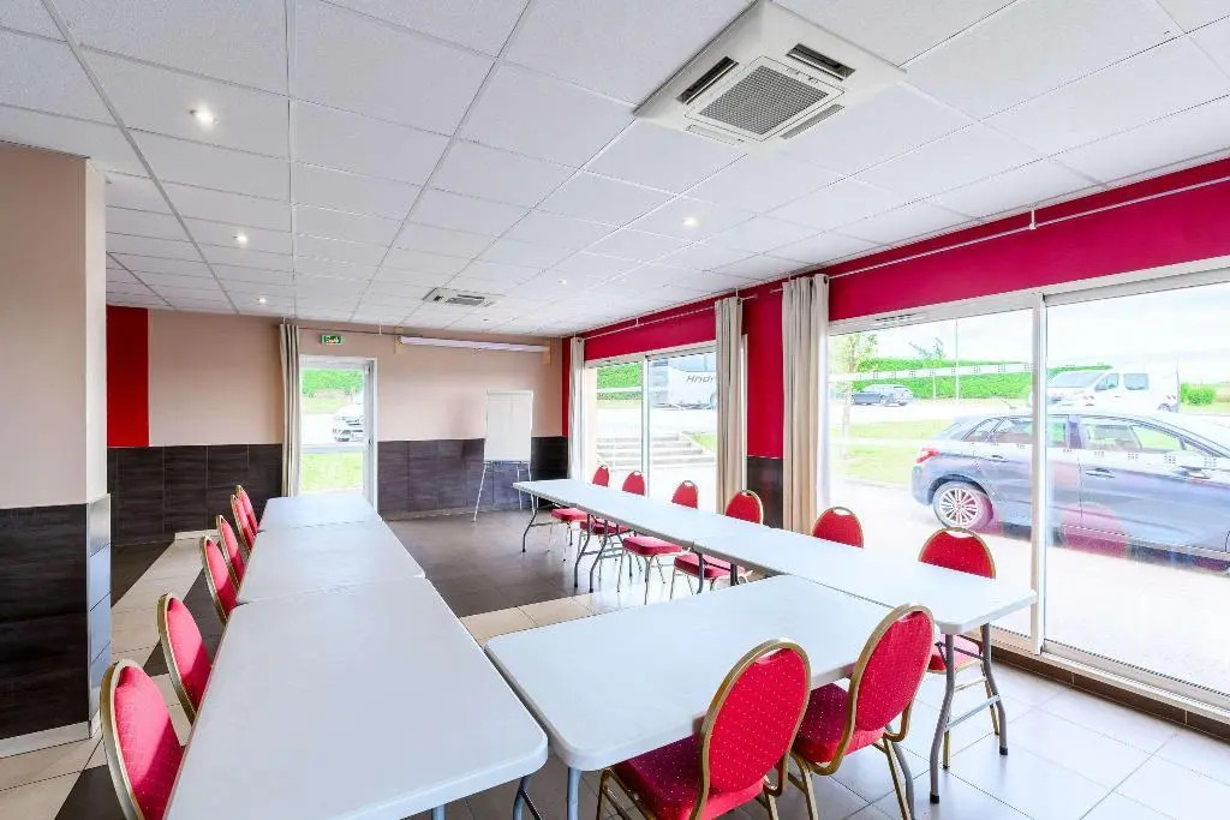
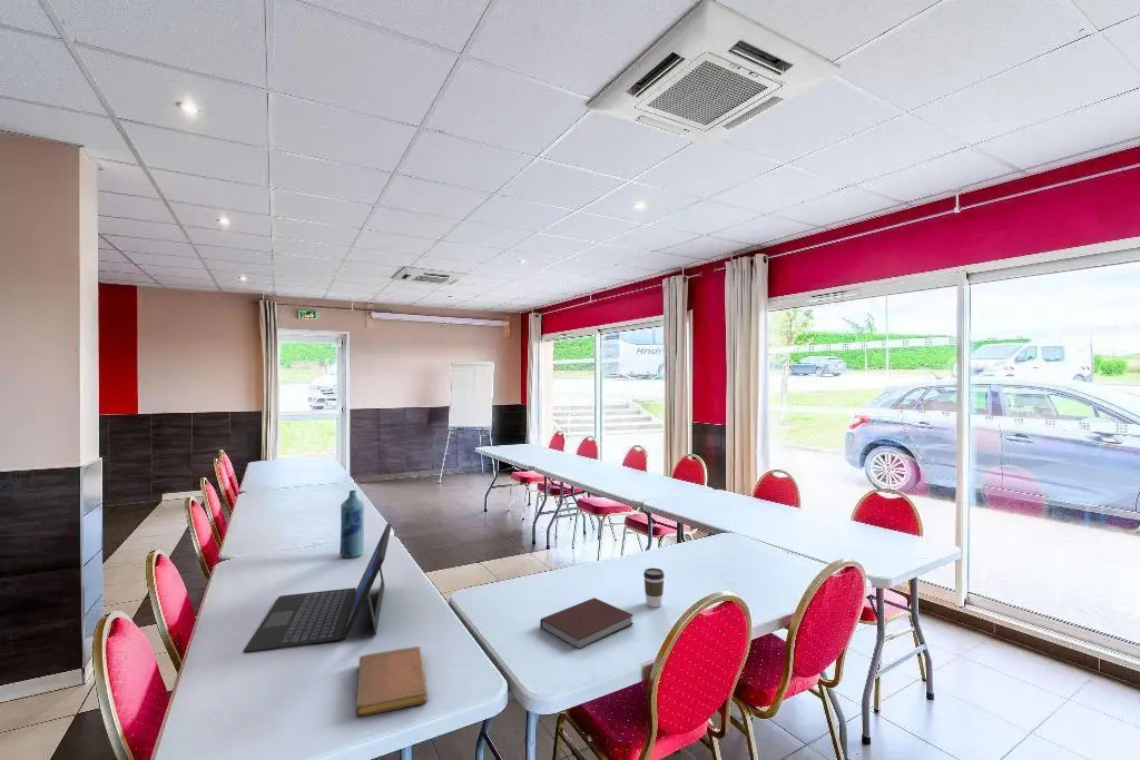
+ bottle [338,490,365,559]
+ coffee cup [642,567,666,609]
+ notebook [539,596,635,651]
+ laptop [243,523,392,653]
+ notebook [354,645,429,718]
